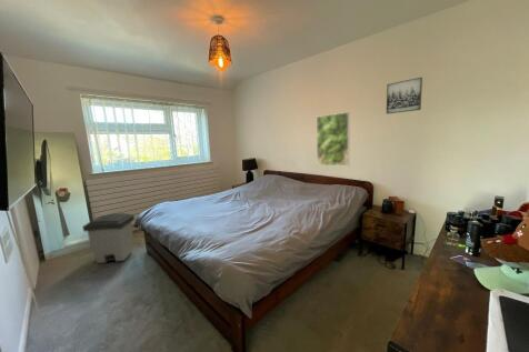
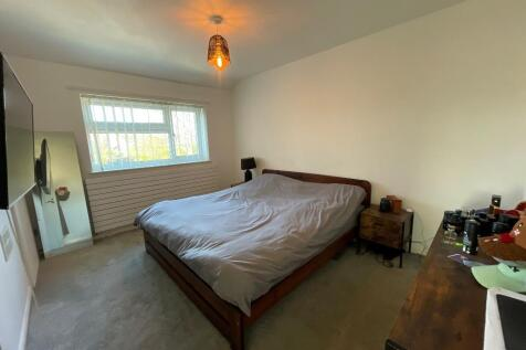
- wall art [386,77,423,115]
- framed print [316,111,351,167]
- trash can [81,212,136,264]
